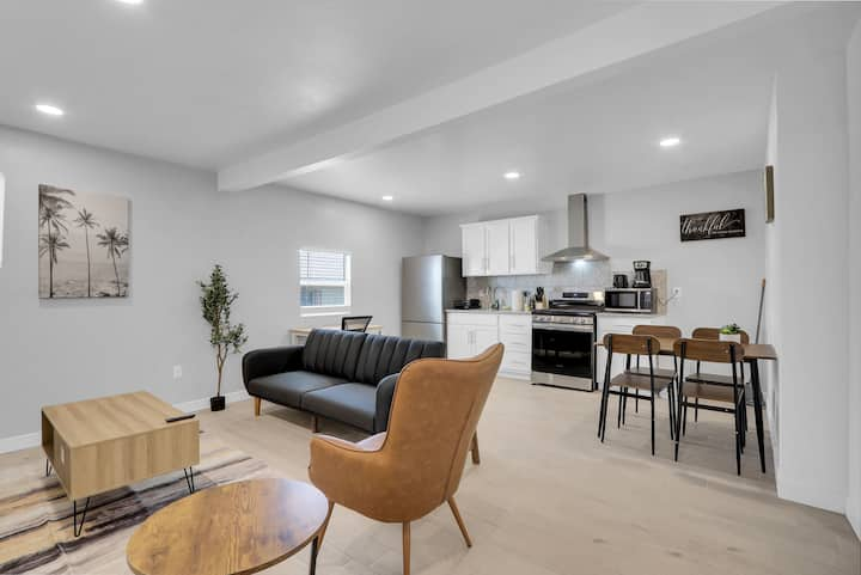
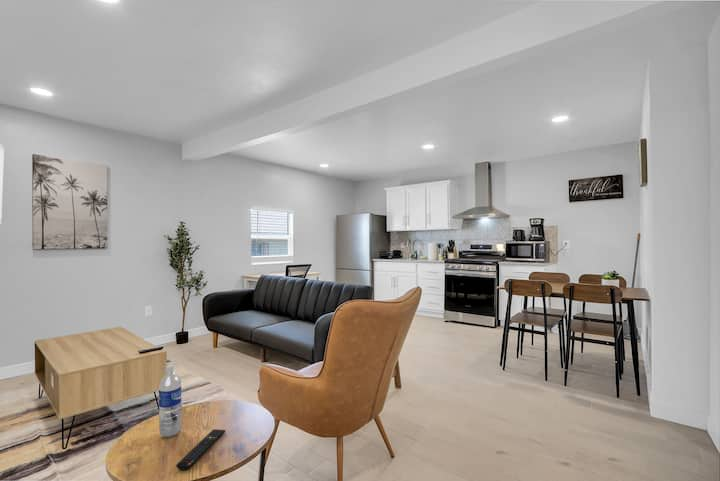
+ water bottle [158,364,182,438]
+ remote control [175,428,226,471]
